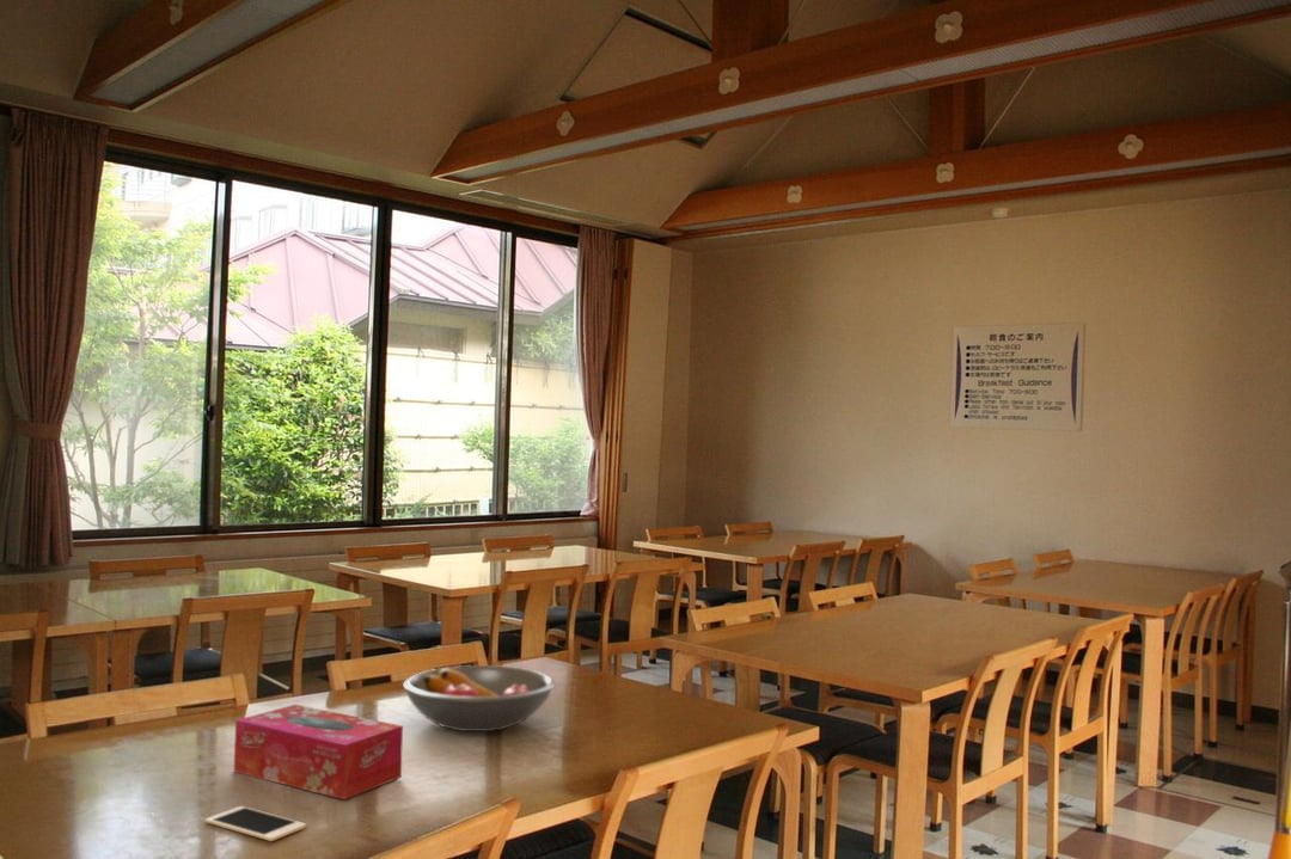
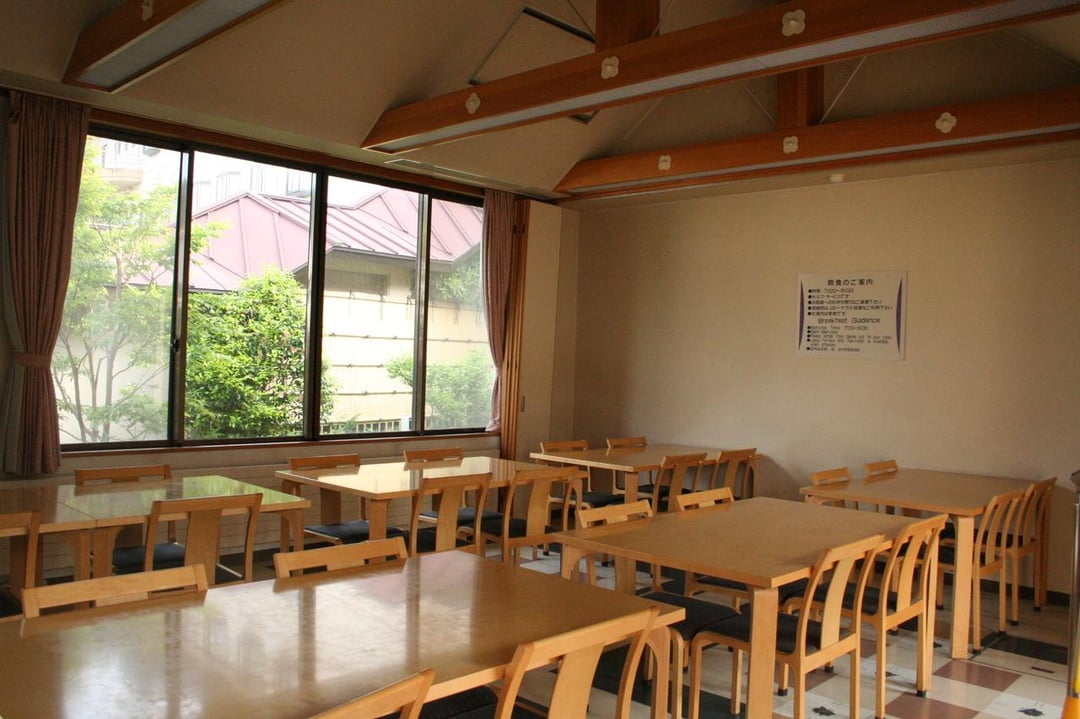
- fruit bowl [402,664,556,732]
- tissue box [233,704,404,800]
- cell phone [204,805,307,842]
